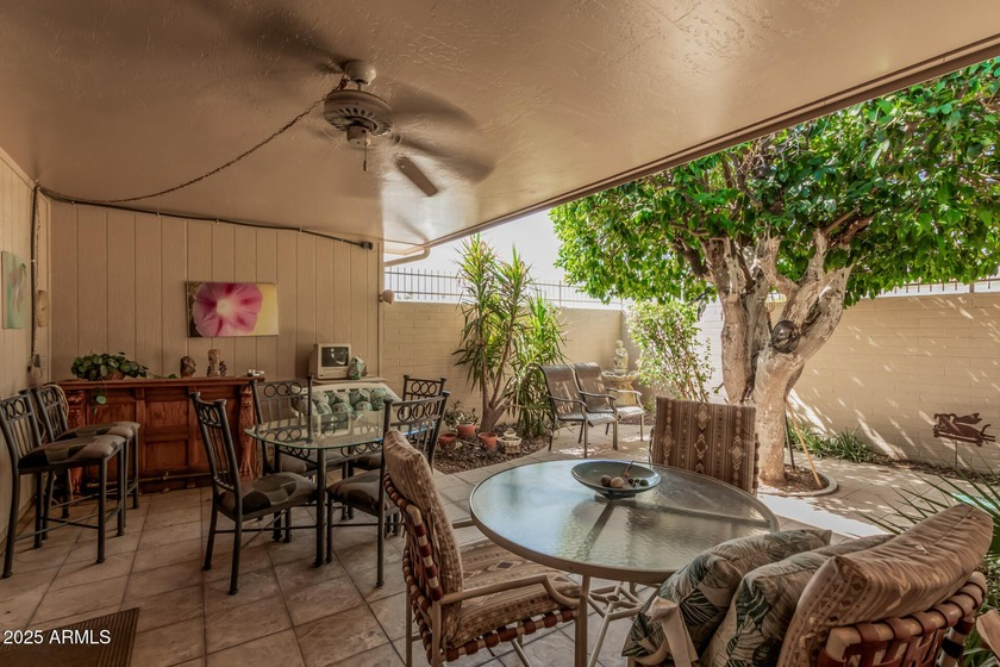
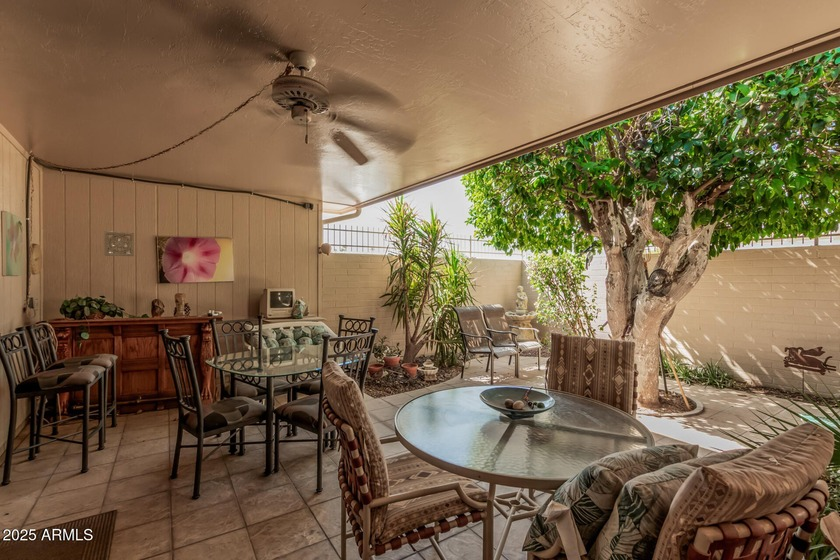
+ wall ornament [103,230,135,257]
